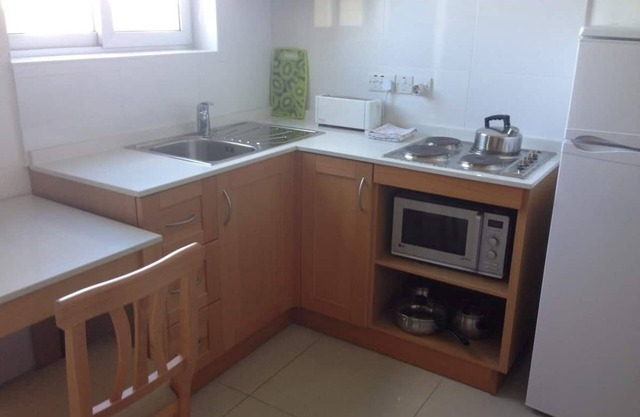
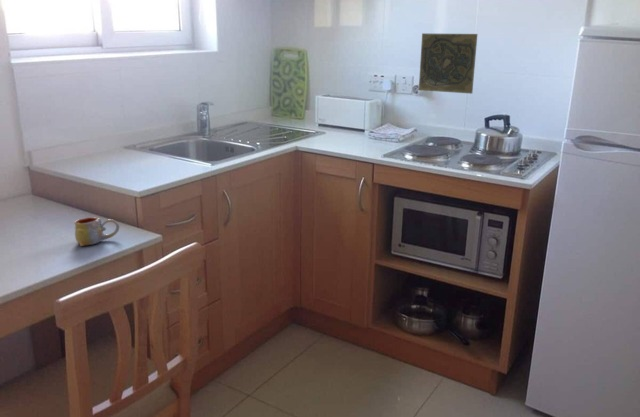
+ decorative tile [418,32,478,95]
+ mug [74,216,120,247]
